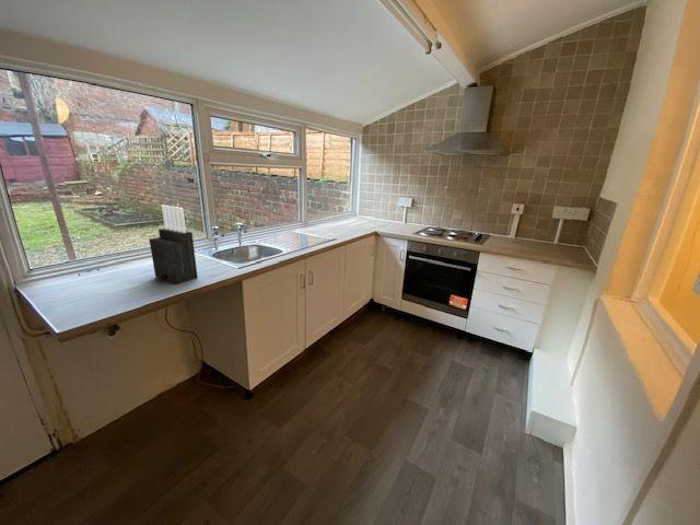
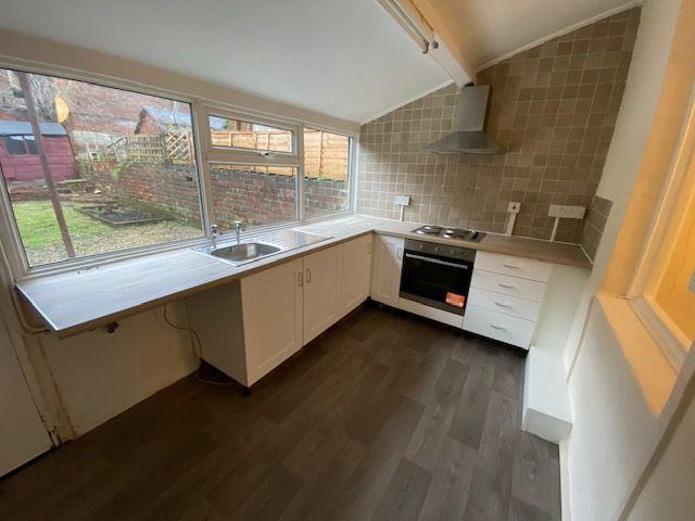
- knife block [149,203,198,284]
